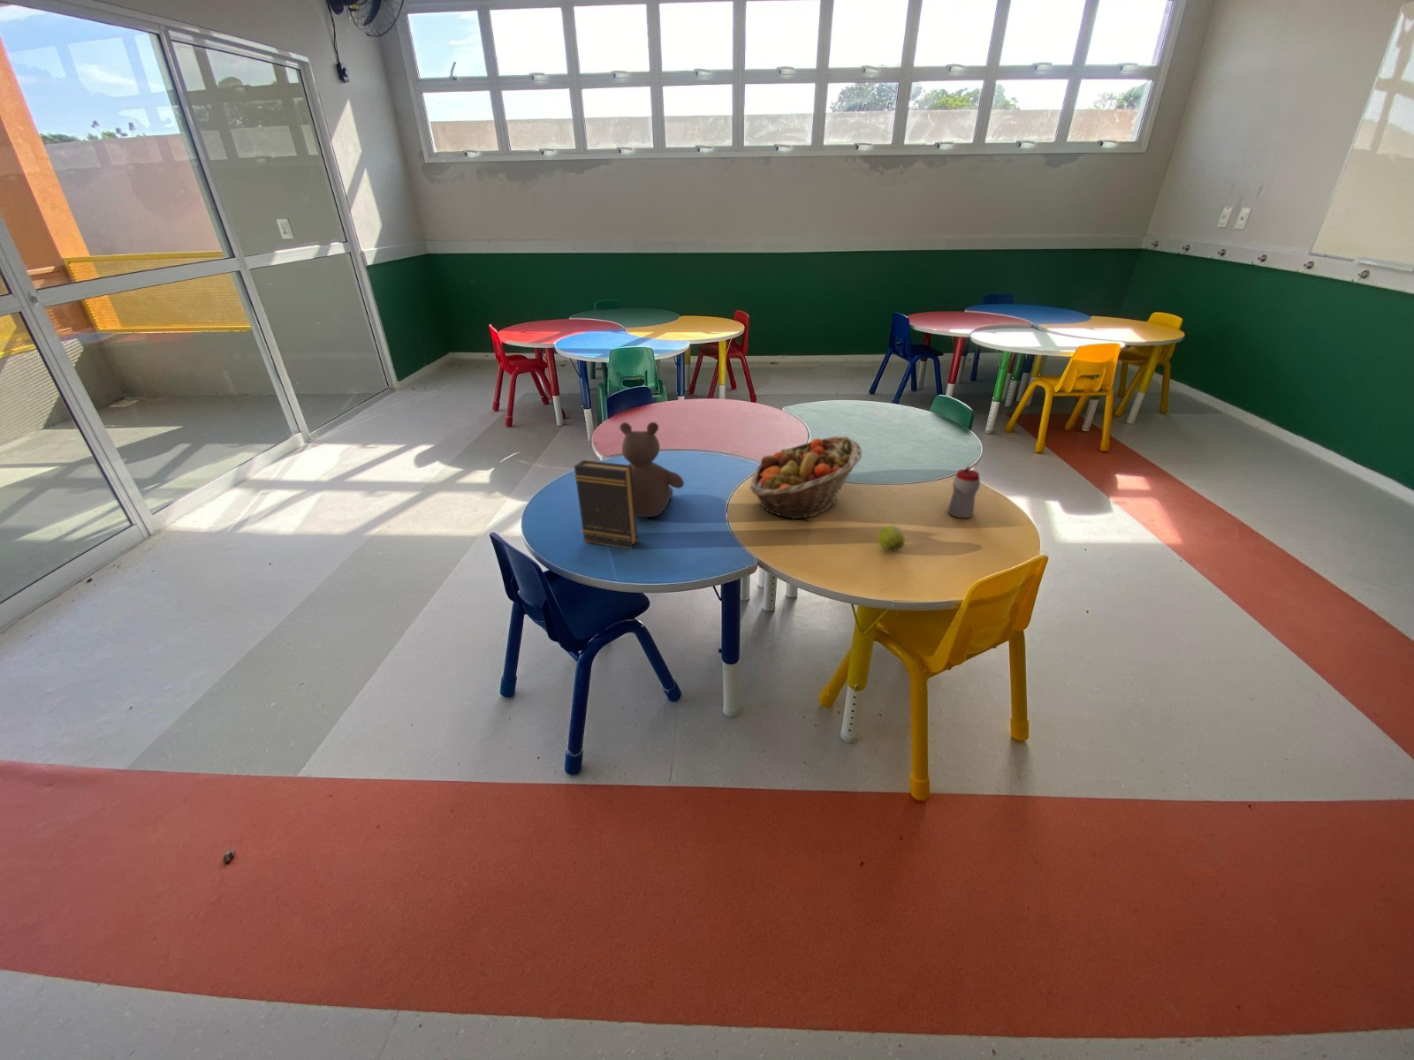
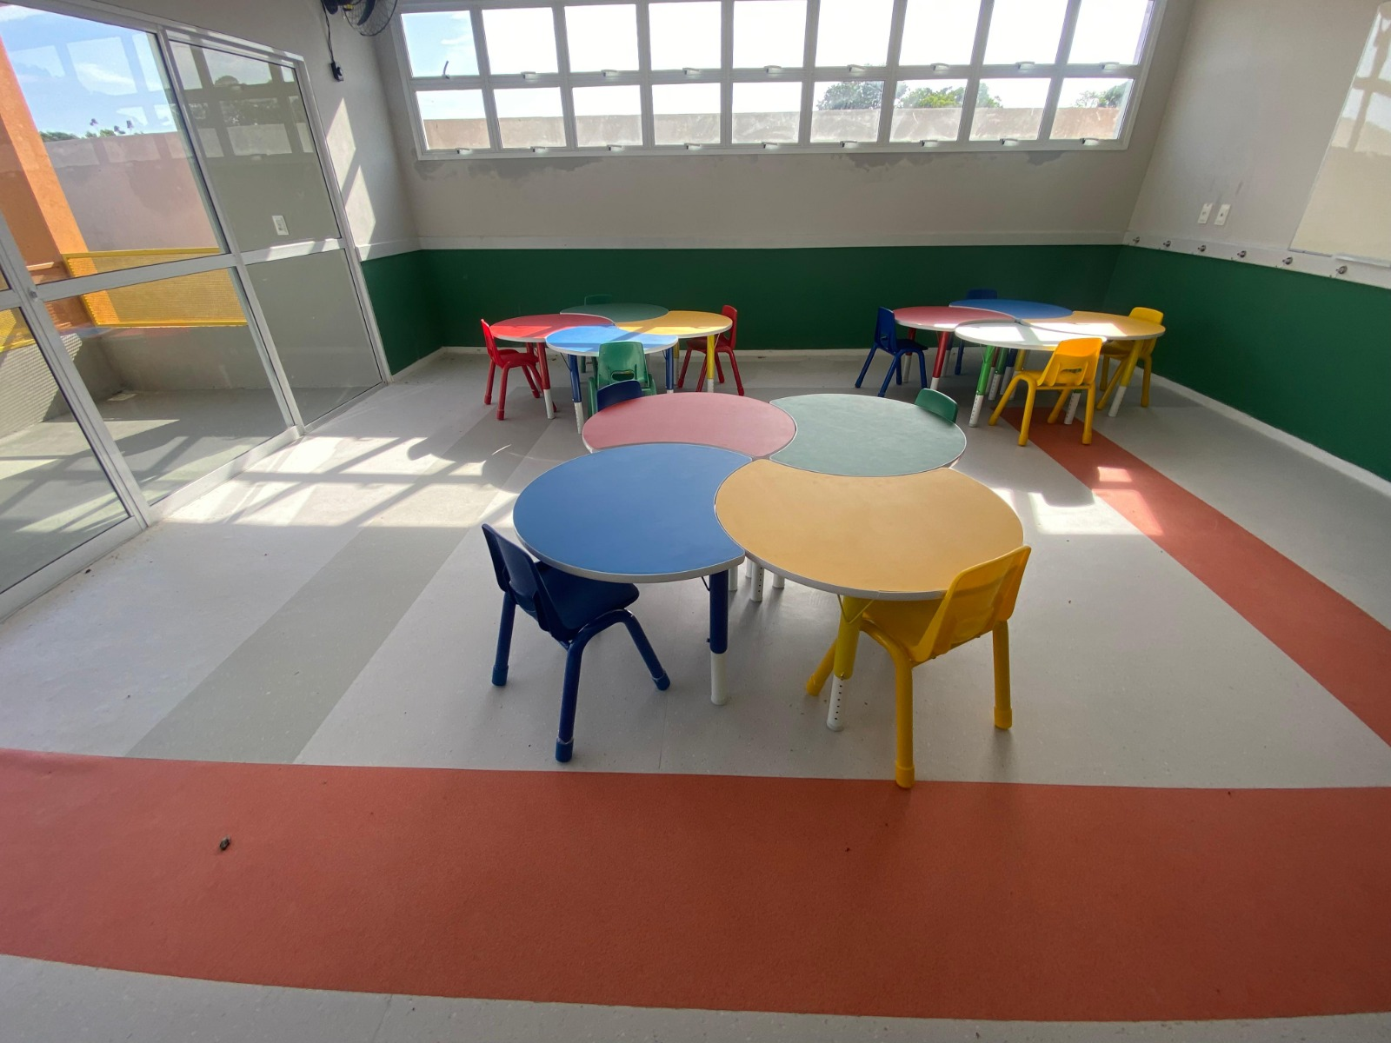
- sippy cup [946,465,981,519]
- bear [619,421,685,518]
- fruit basket [749,435,863,520]
- book [572,460,639,550]
- apple [876,524,906,553]
